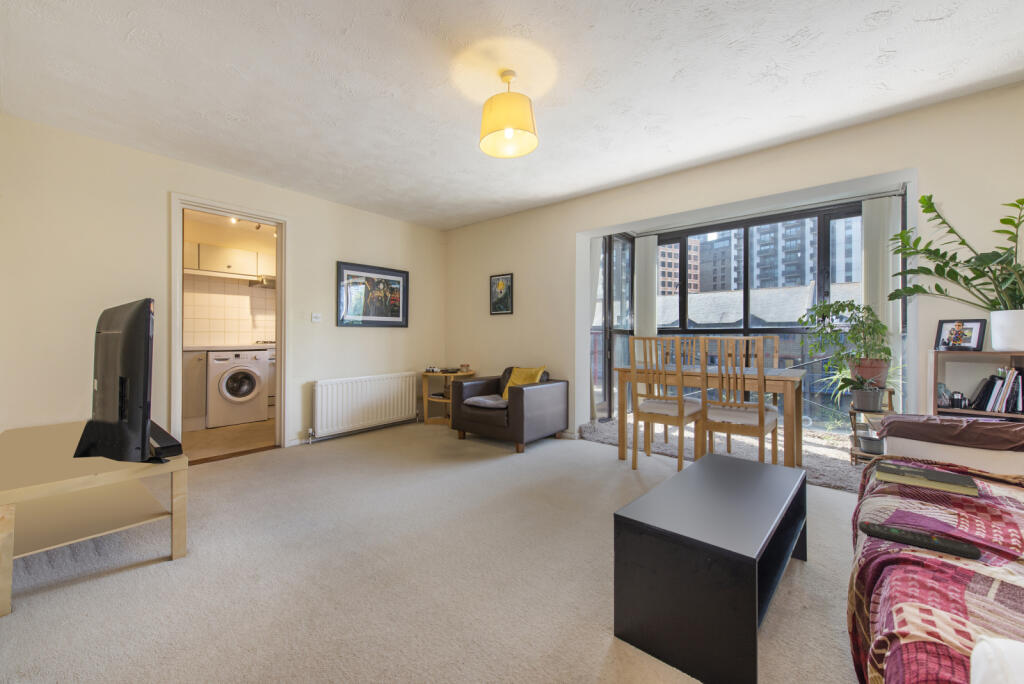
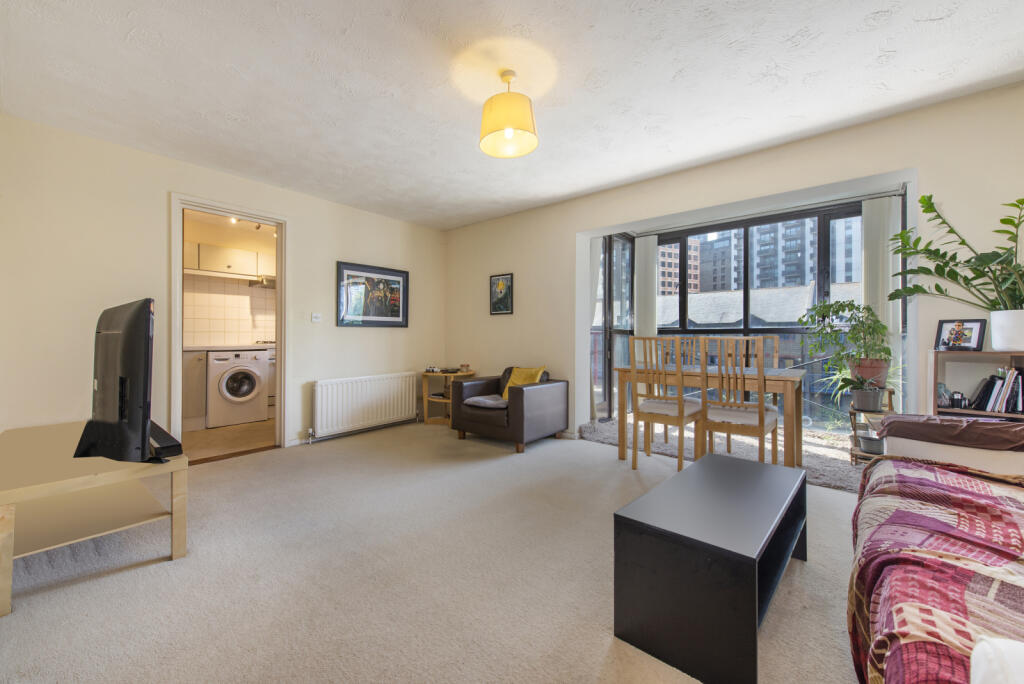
- remote control [858,520,982,560]
- book [874,460,980,498]
